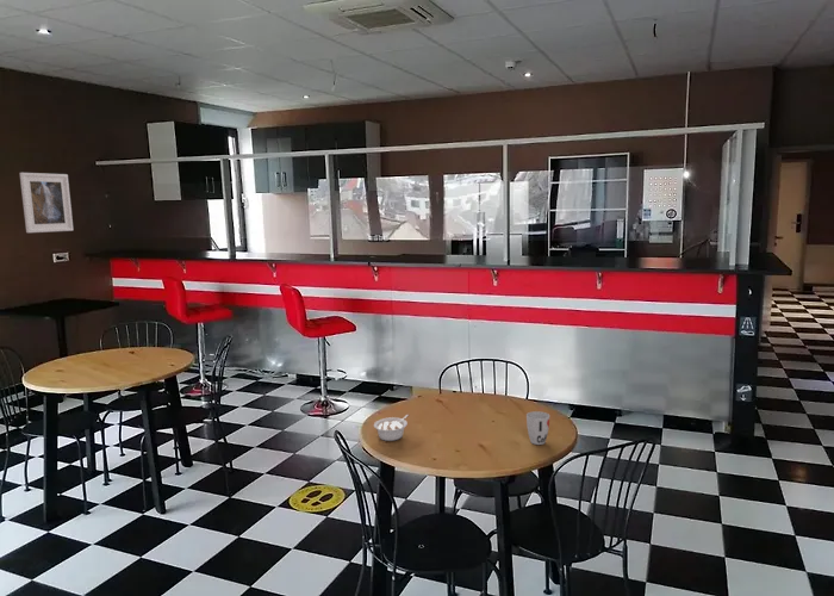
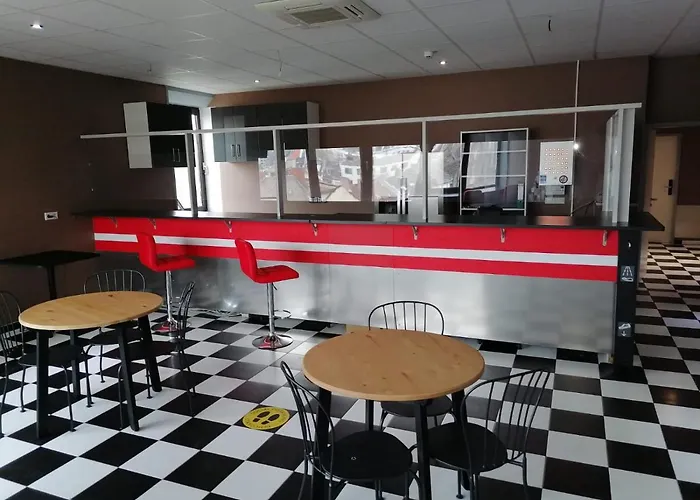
- cup [525,410,550,446]
- legume [373,414,410,442]
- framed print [19,172,74,234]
